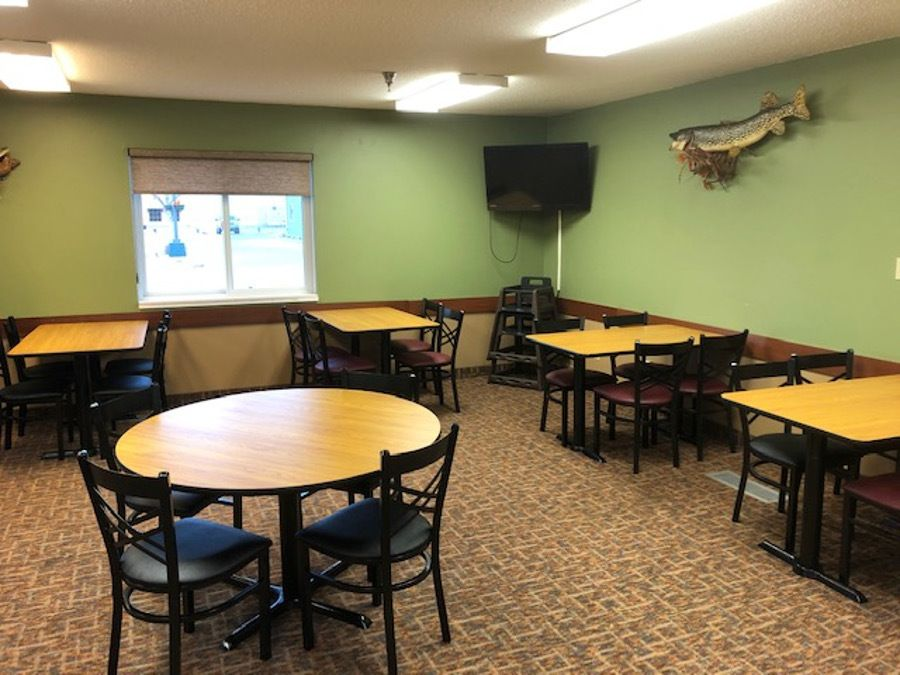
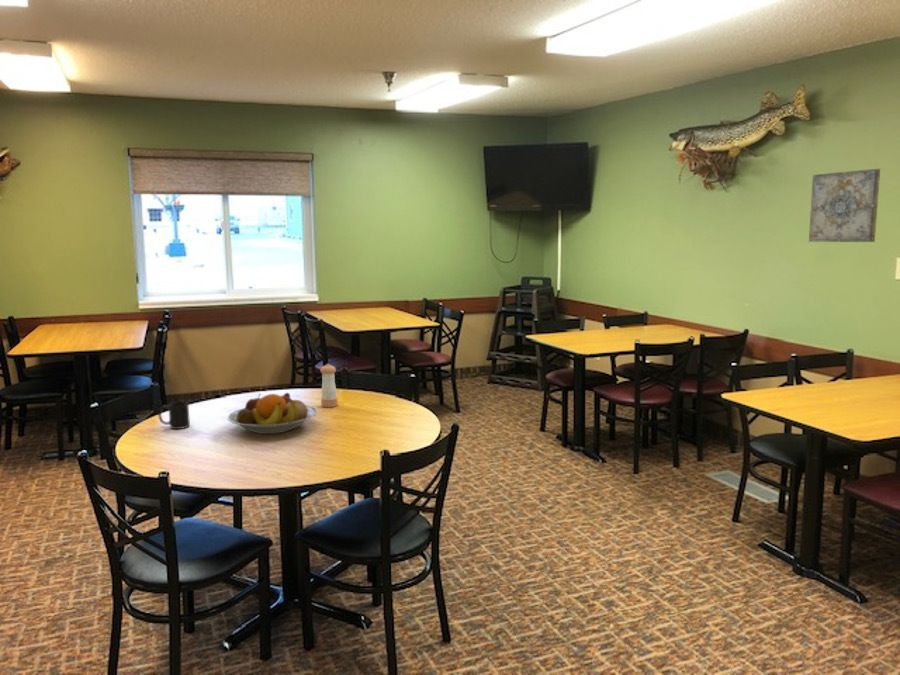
+ wall art [808,168,881,243]
+ fruit bowl [226,392,318,435]
+ pepper shaker [319,363,338,408]
+ mug [157,401,191,430]
